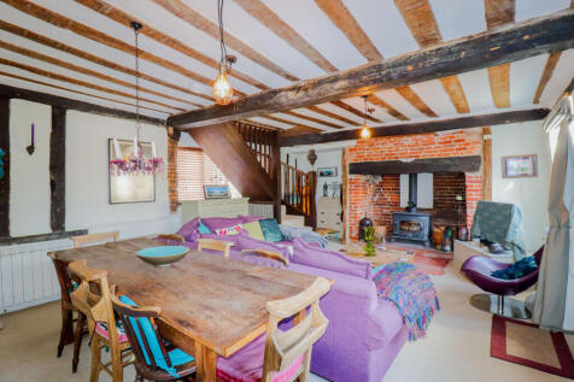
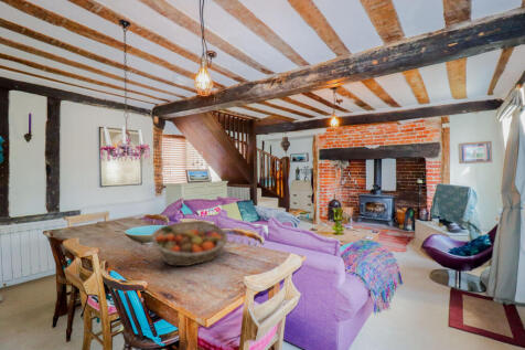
+ fruit basket [150,220,229,267]
